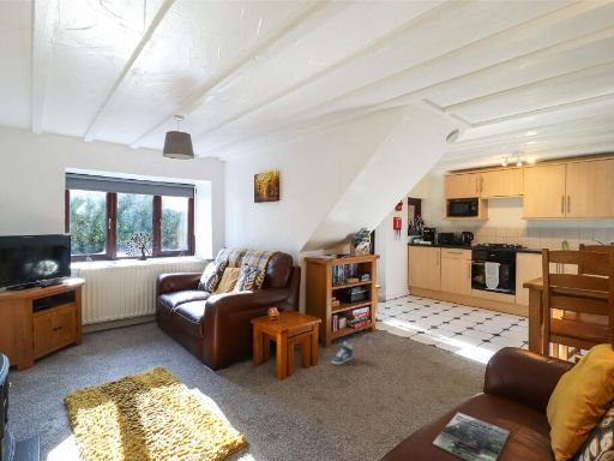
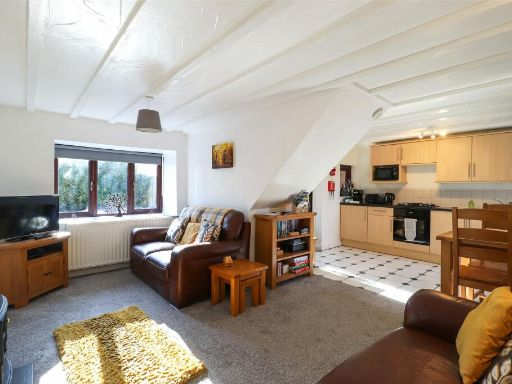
- magazine [432,411,511,461]
- sneaker [331,340,354,366]
